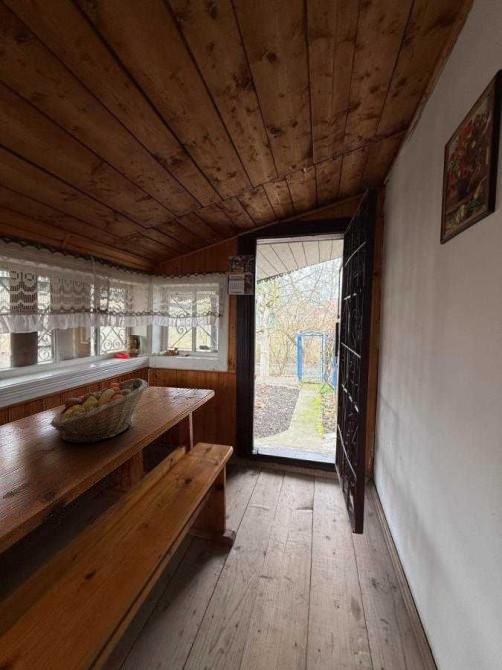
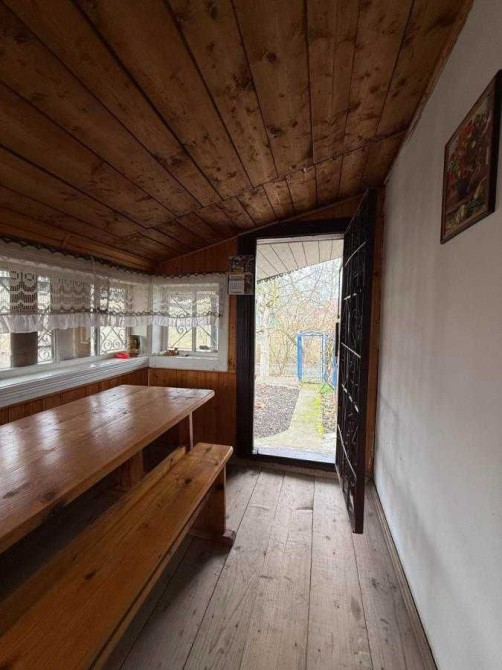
- fruit basket [49,377,149,444]
